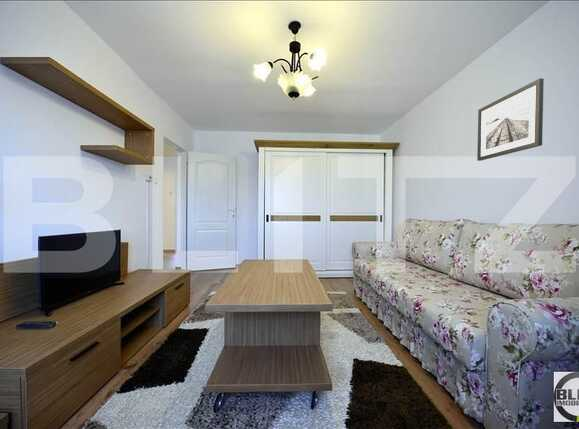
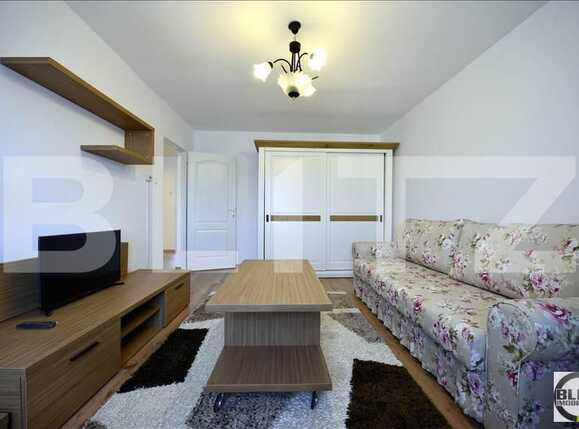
- wall art [476,77,545,162]
